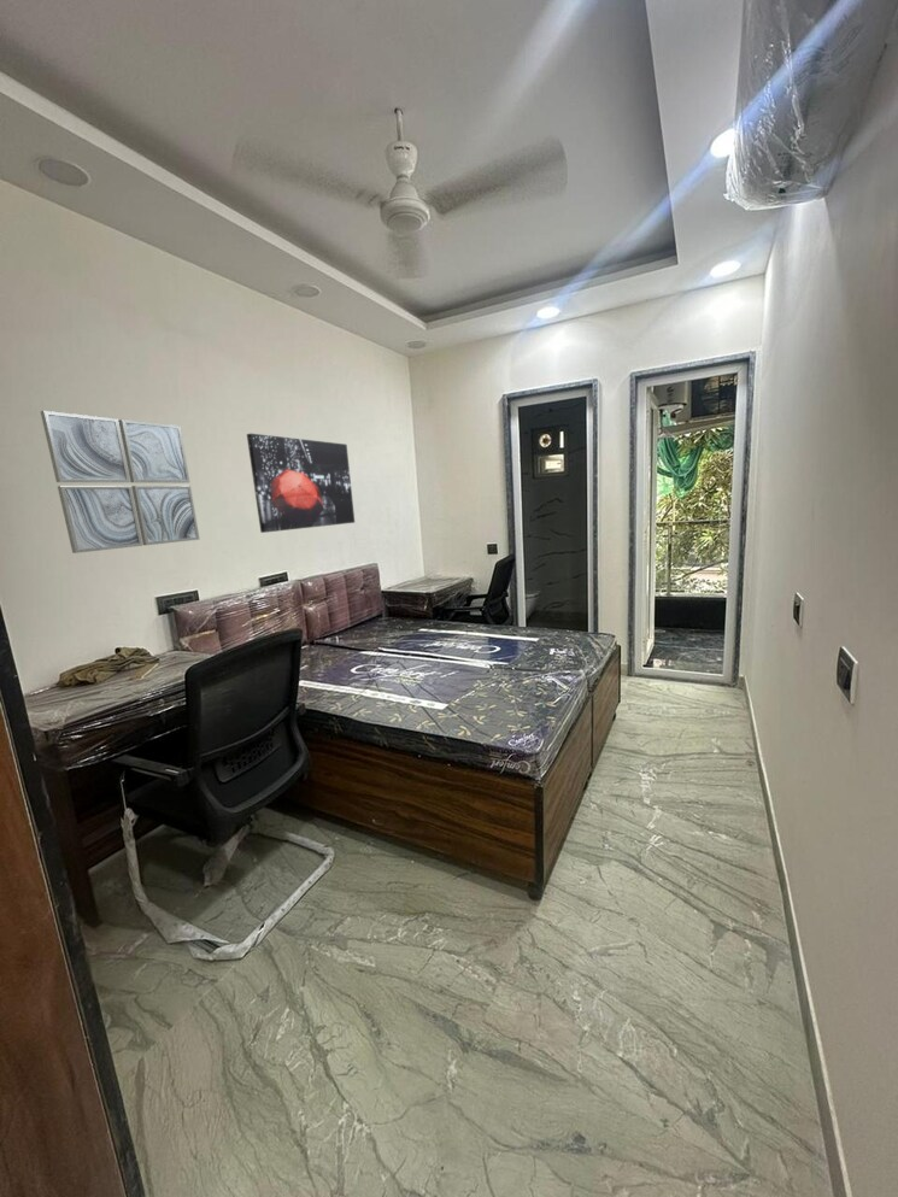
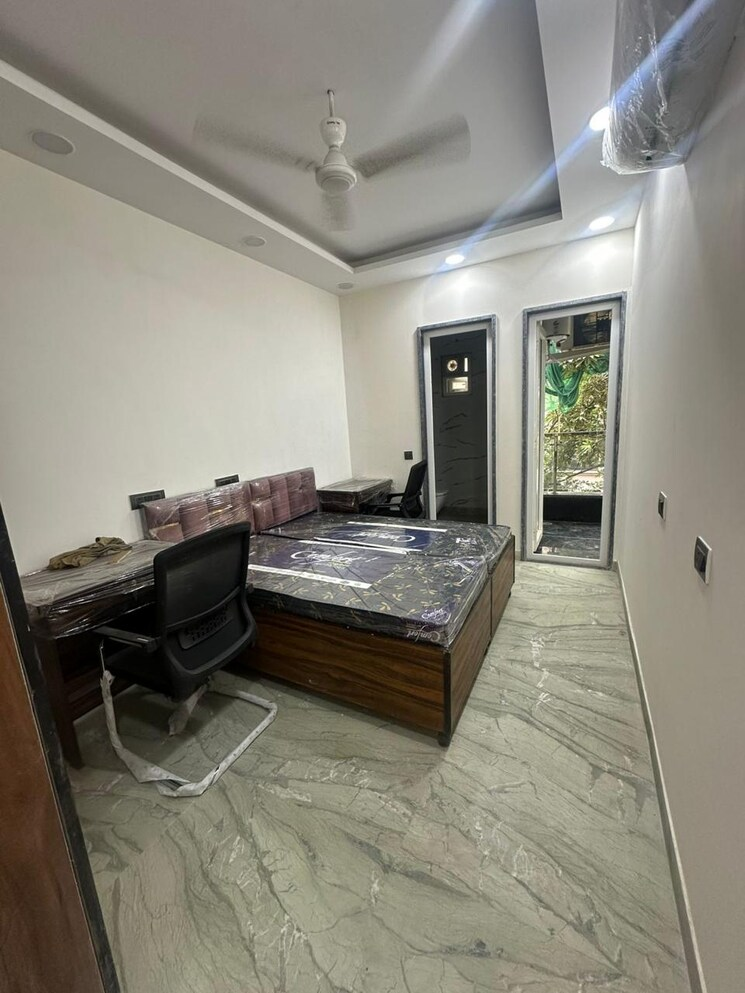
- wall art [40,410,200,555]
- wall art [246,433,356,534]
